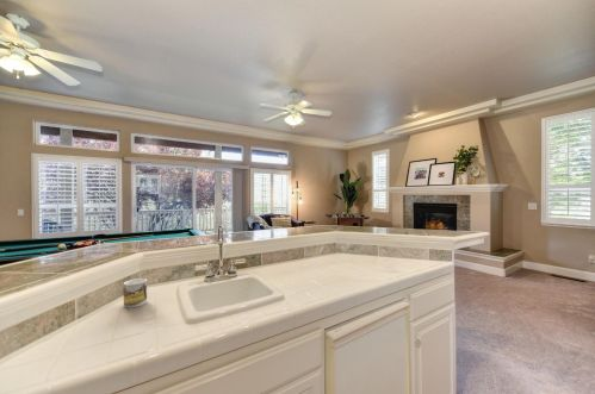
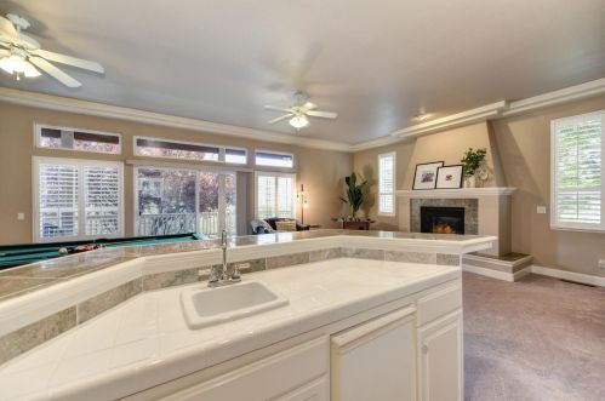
- mug [123,277,148,308]
